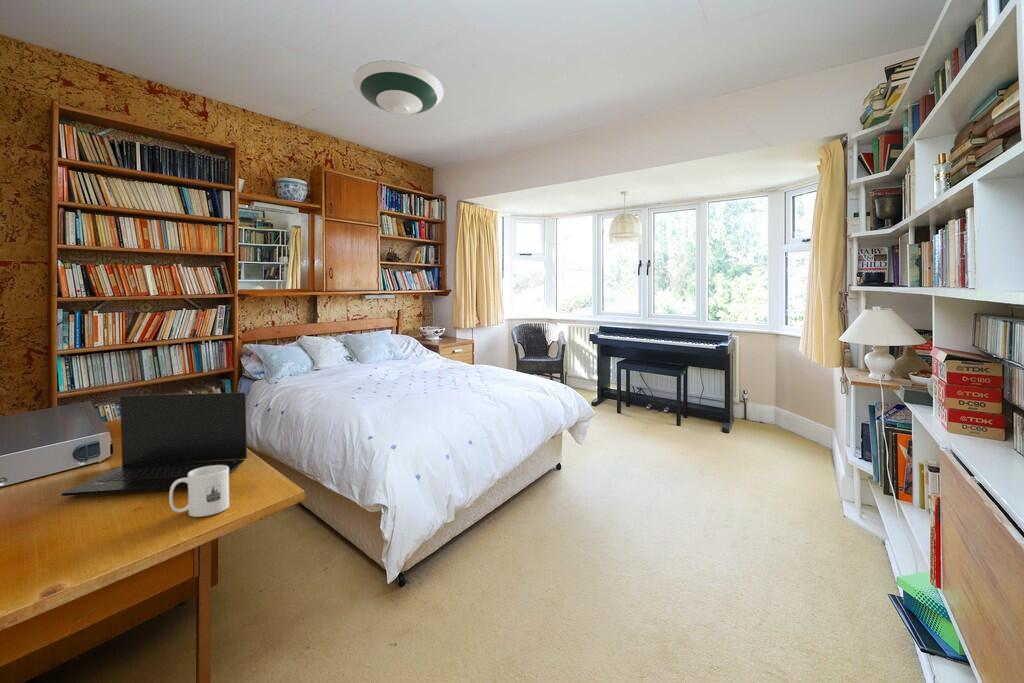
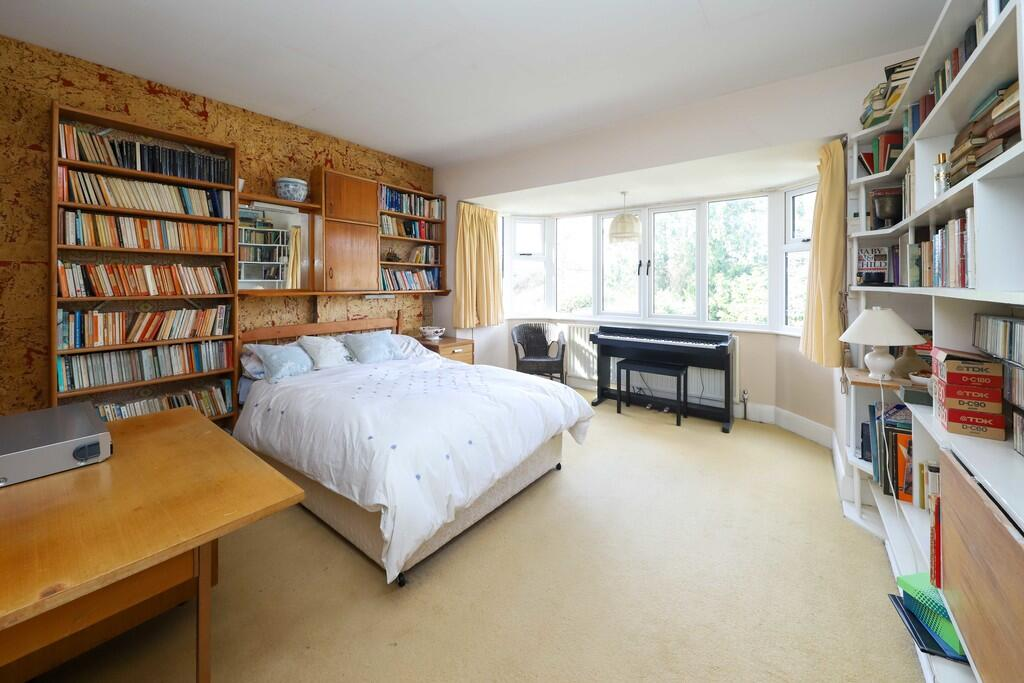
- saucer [352,59,445,116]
- mug [168,465,230,518]
- laptop [60,392,248,497]
